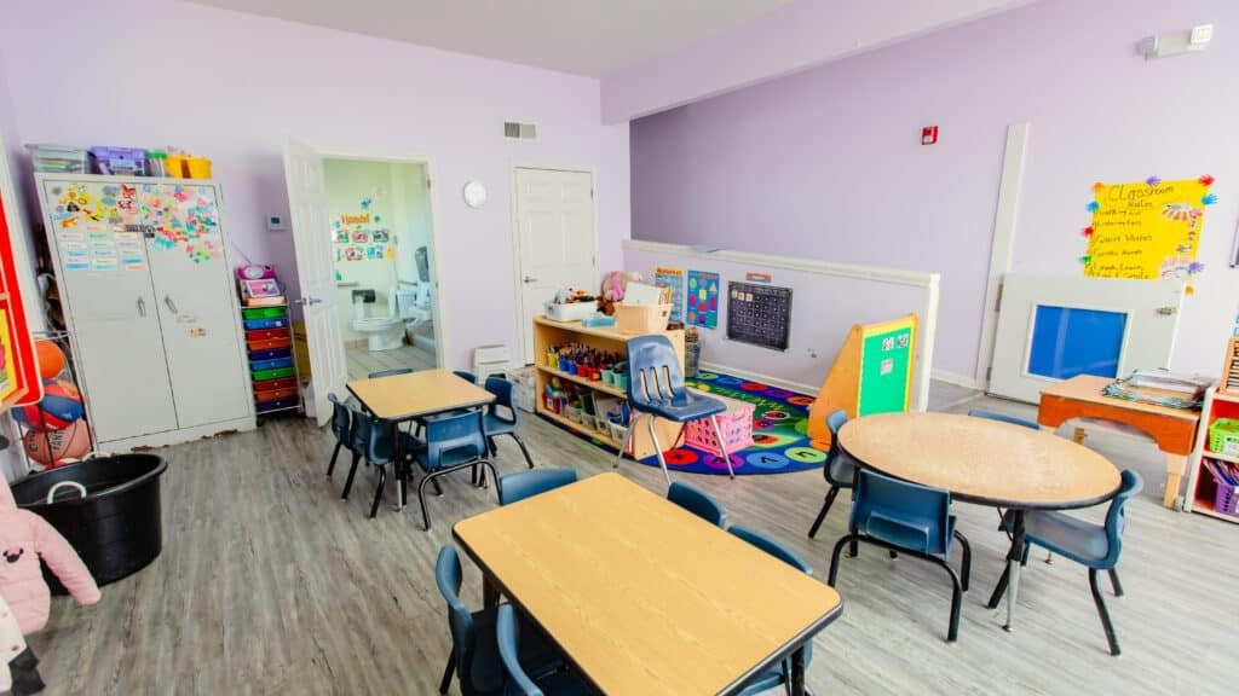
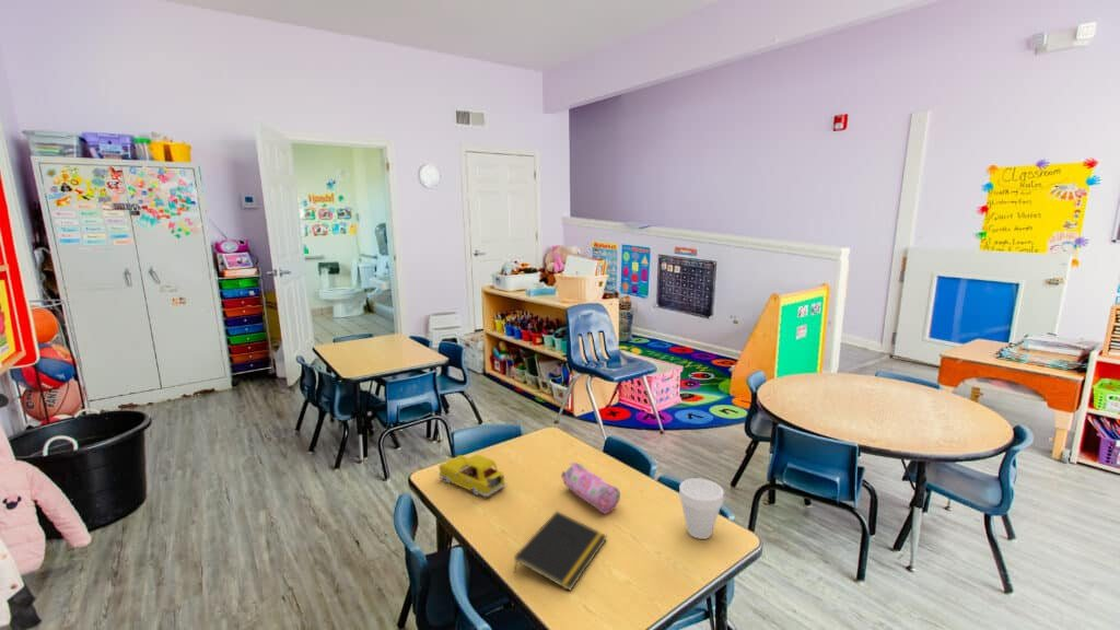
+ notepad [513,510,608,592]
+ pencil case [560,460,621,515]
+ cup [678,477,725,540]
+ toy car [438,454,506,498]
